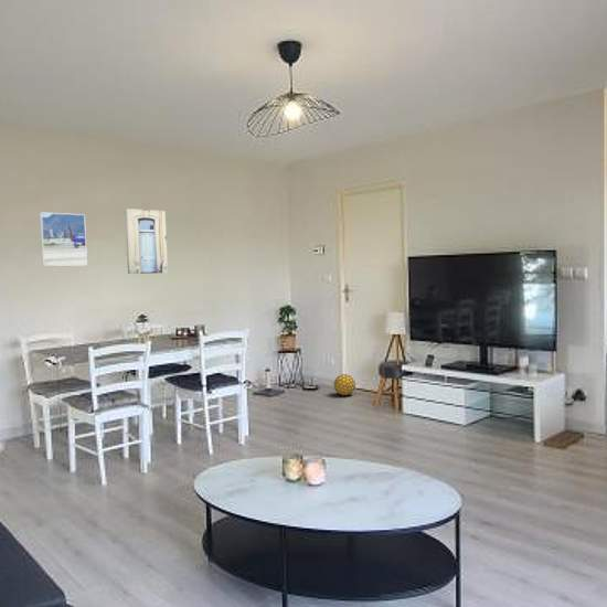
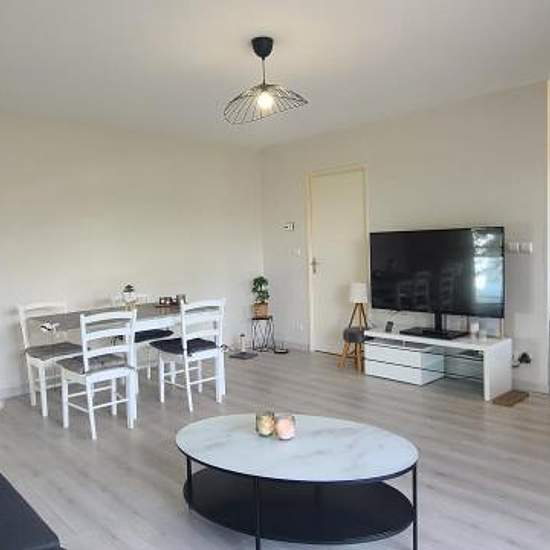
- wall art [124,207,169,275]
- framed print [39,211,88,267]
- decorative ball [333,373,356,396]
